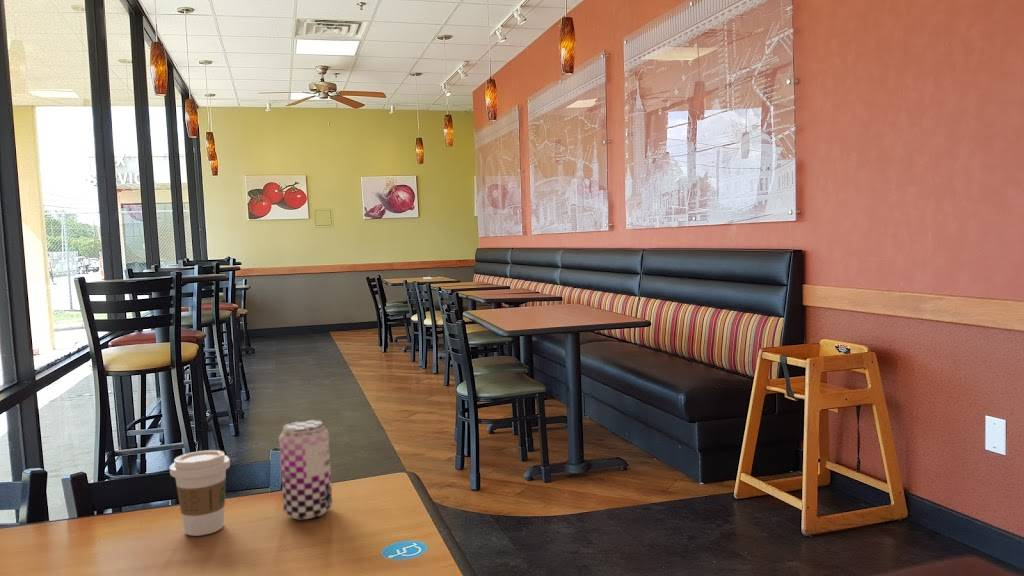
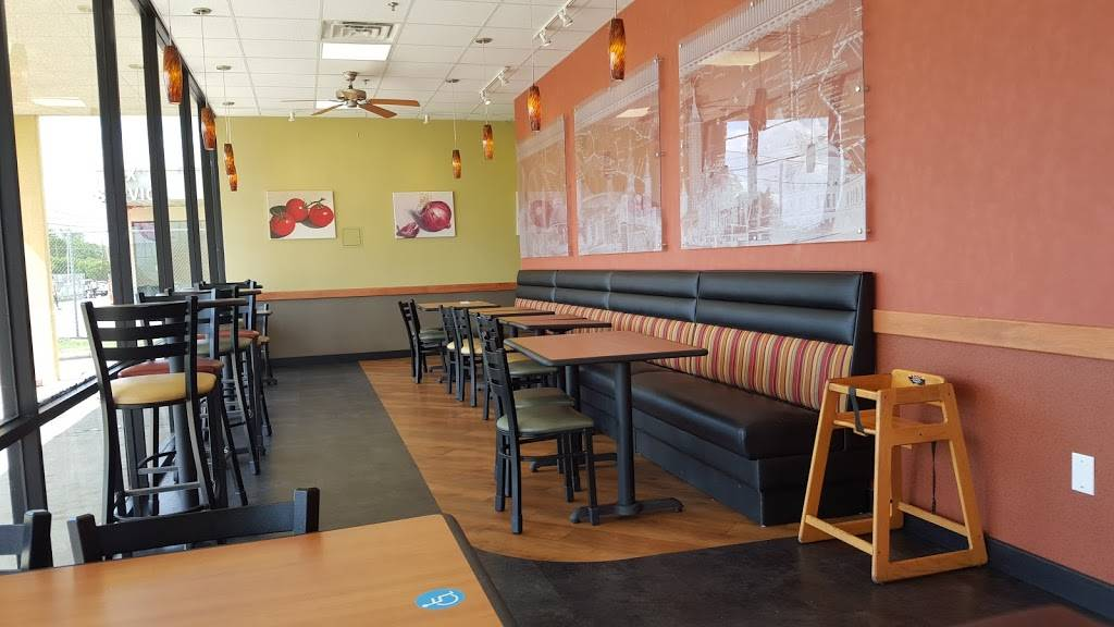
- beer can [278,419,333,520]
- coffee cup [169,449,231,537]
